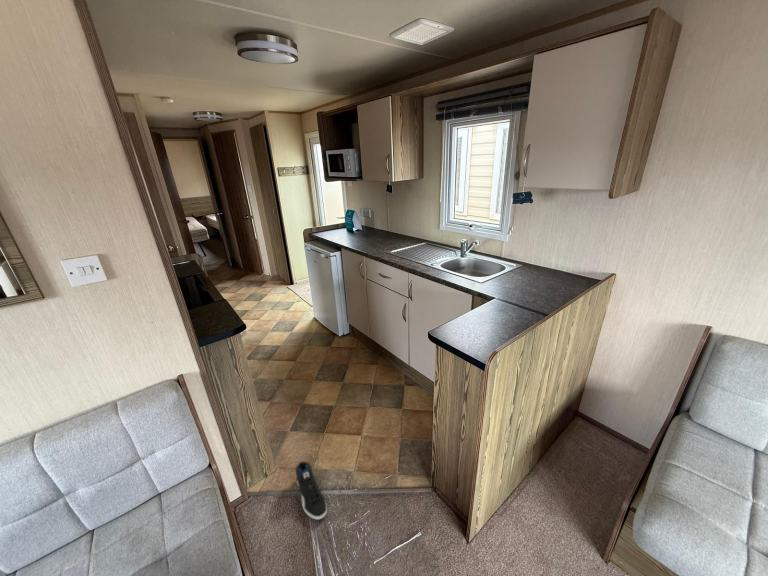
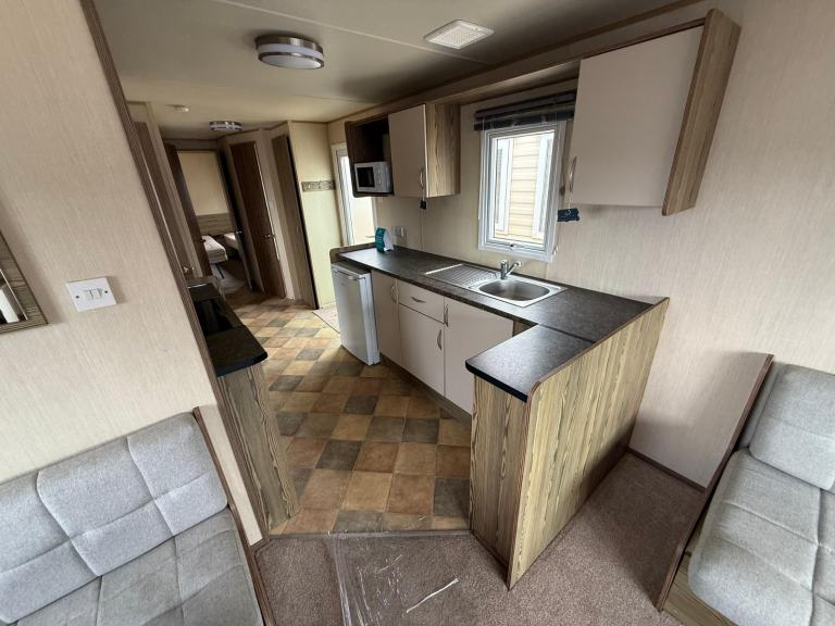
- sneaker [294,460,328,521]
